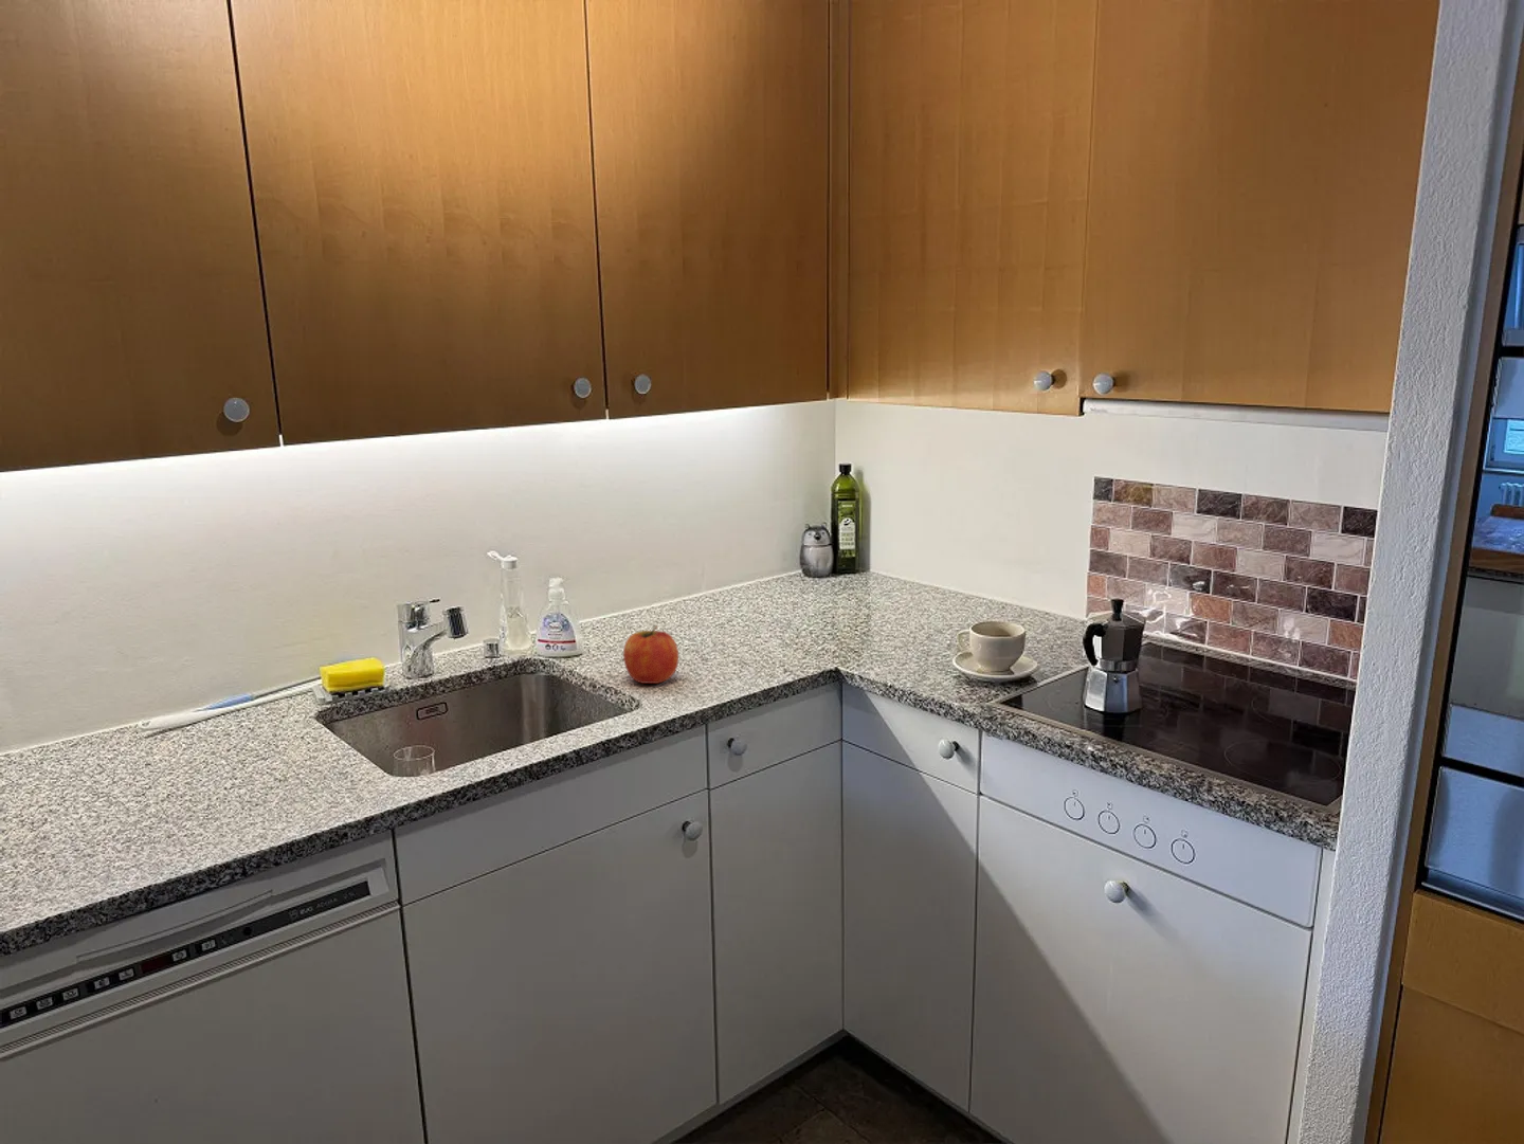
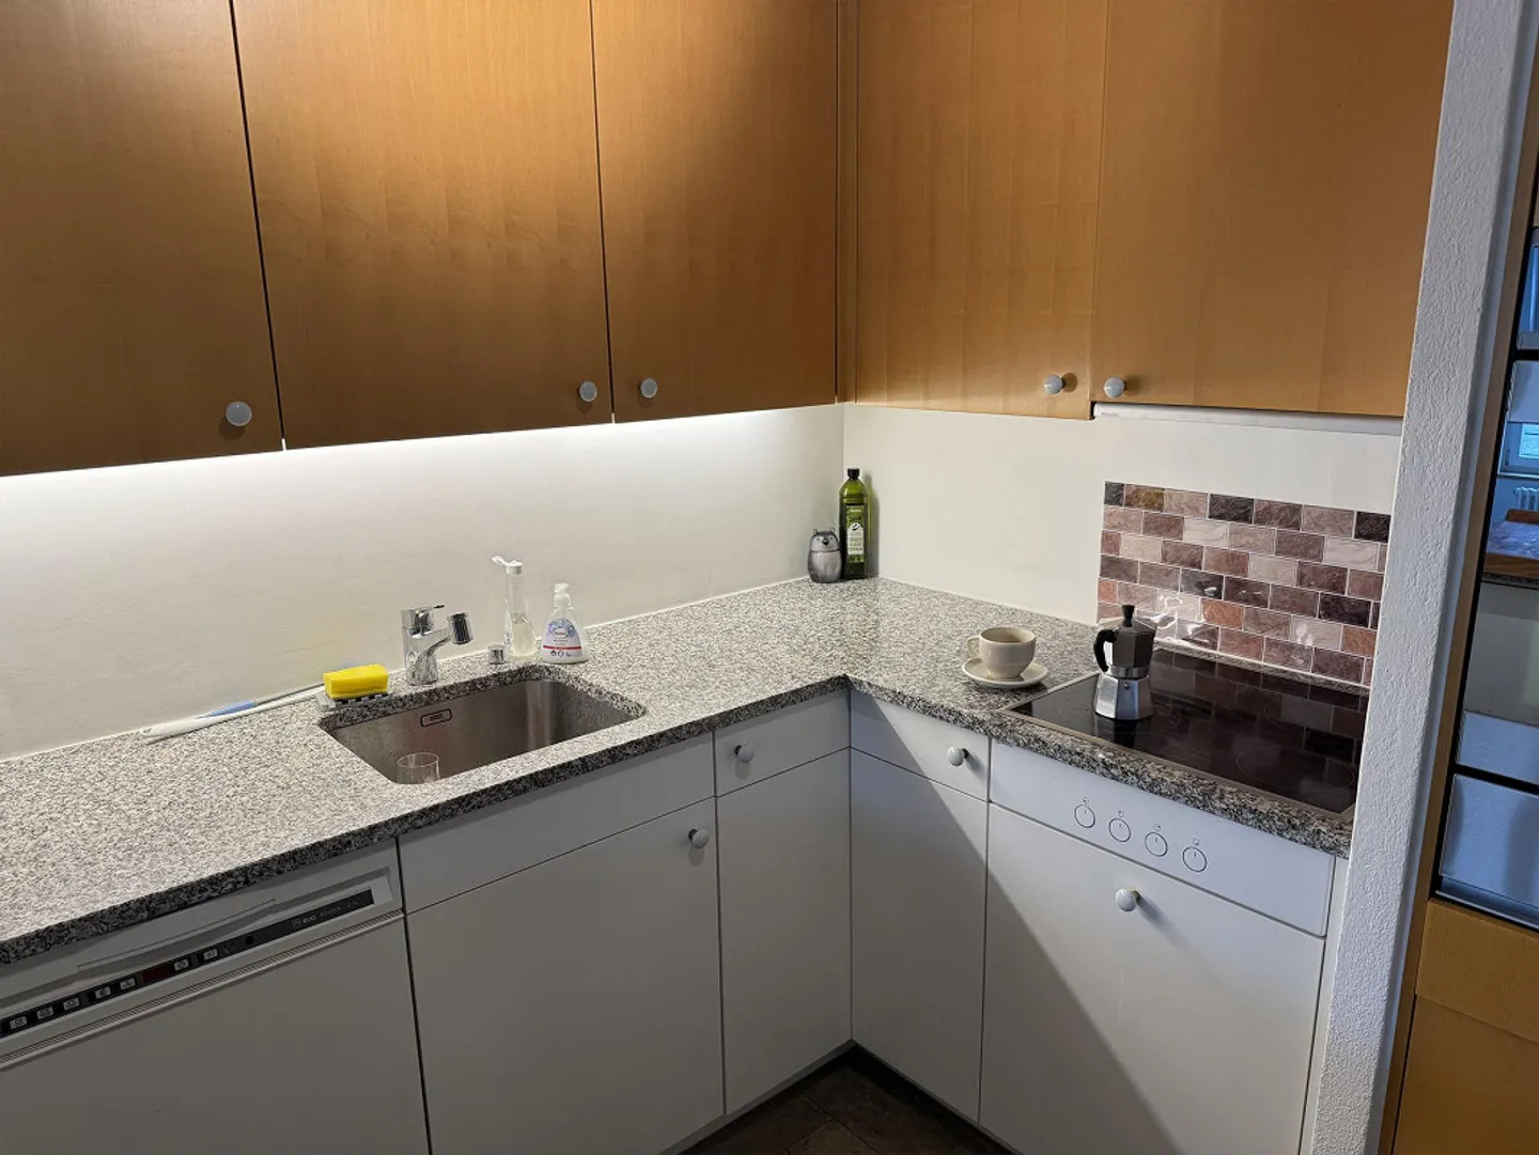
- fruit [623,625,679,685]
